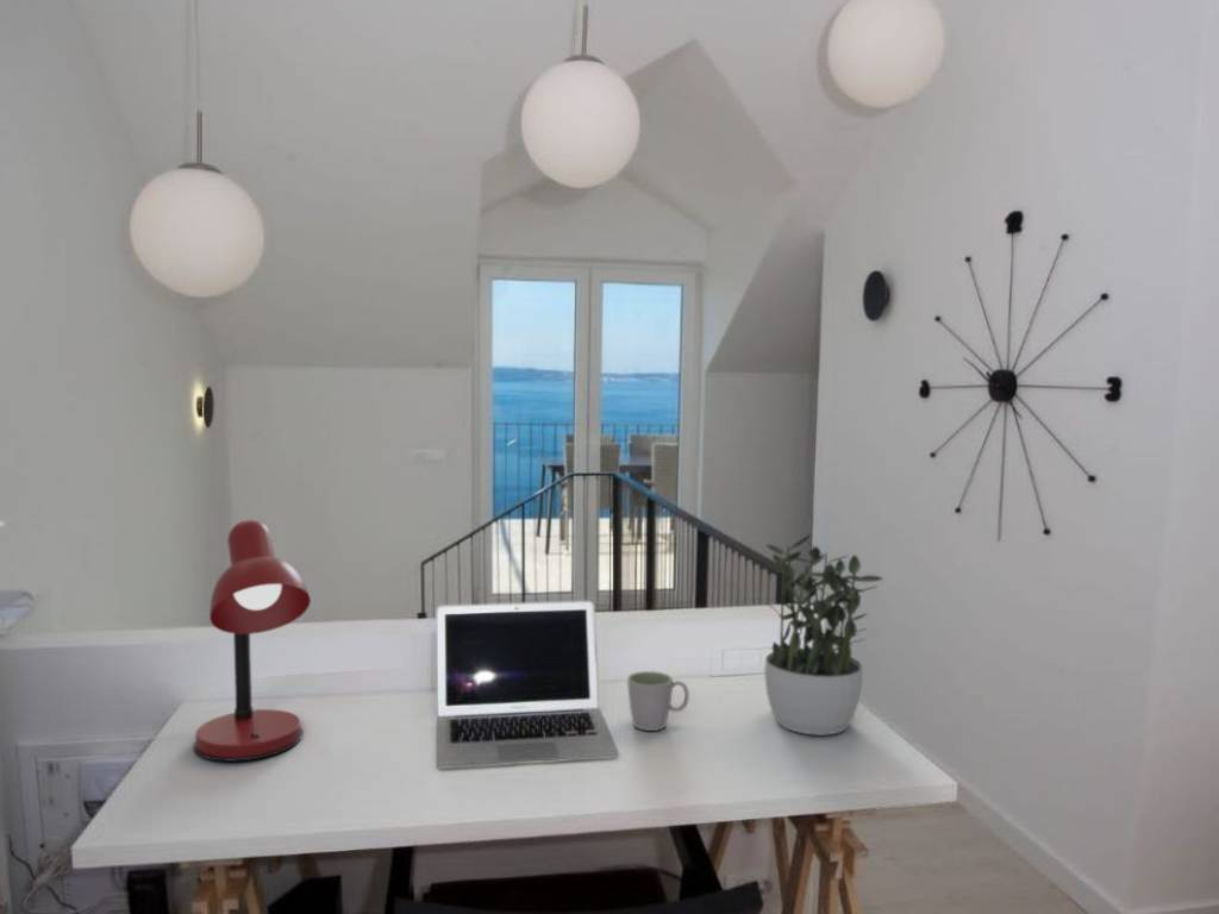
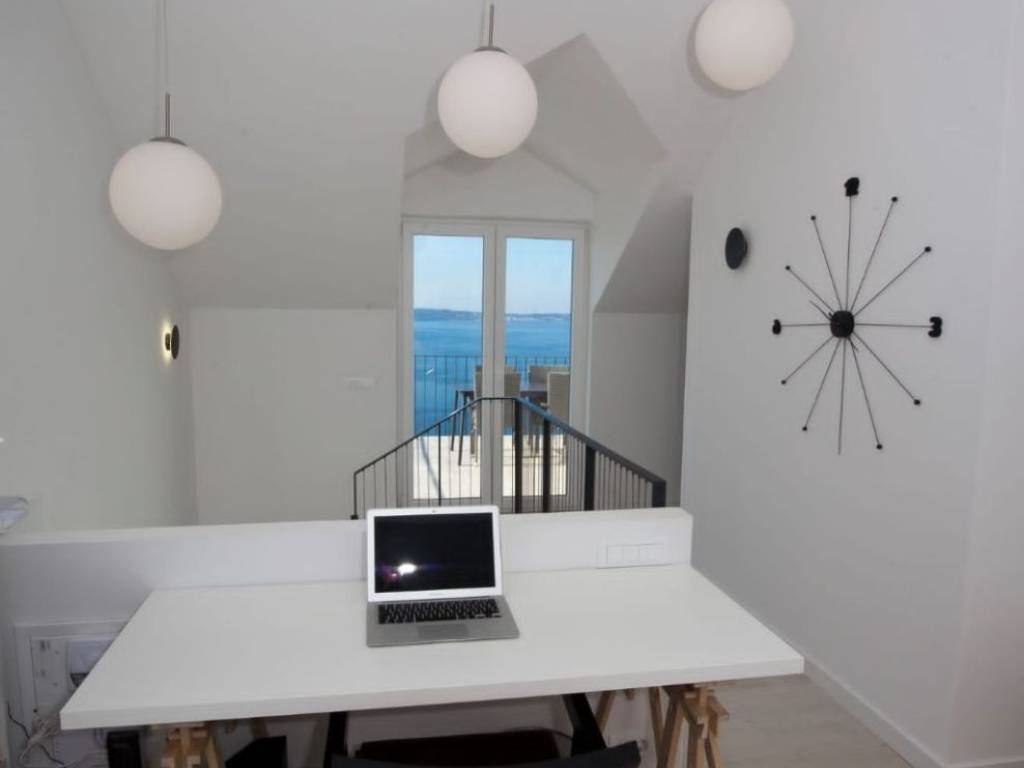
- mug [626,670,690,732]
- potted plant [763,533,884,737]
- desk lamp [192,519,312,763]
